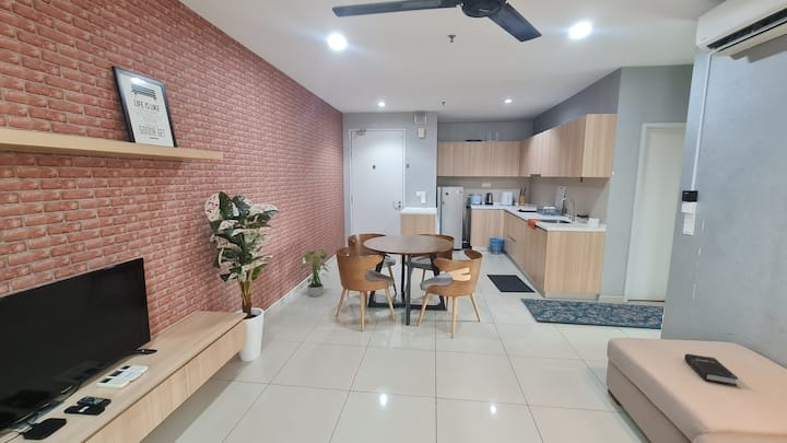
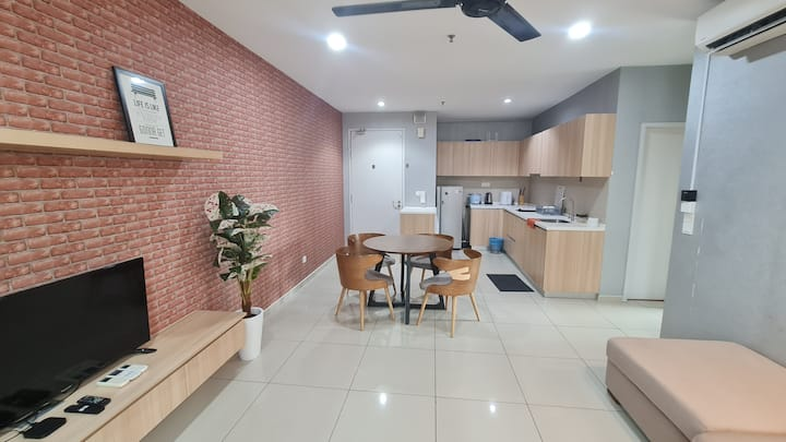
- rug [519,298,665,329]
- potted plant [298,248,332,298]
- hardback book [683,353,739,387]
